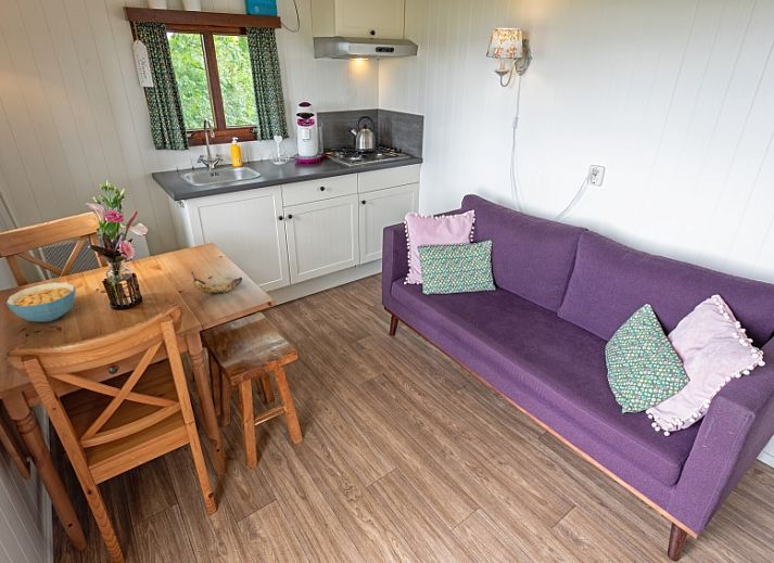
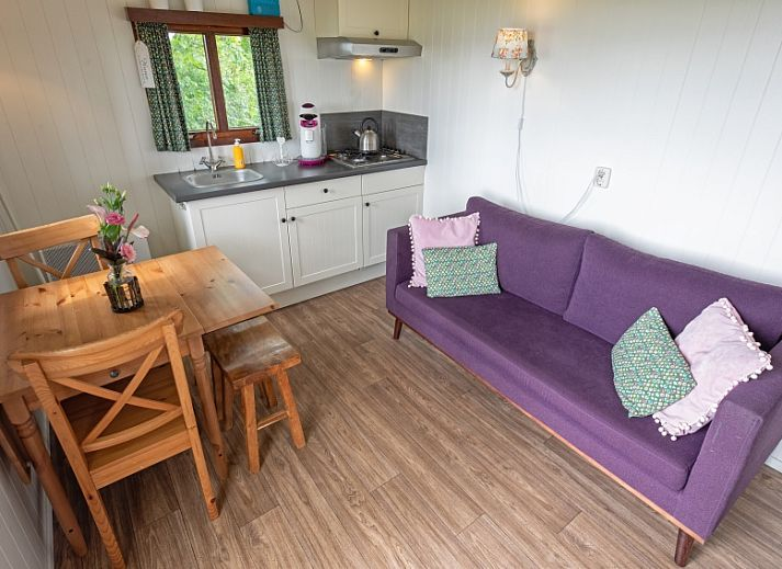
- banana [190,270,243,295]
- cereal bowl [5,282,77,323]
